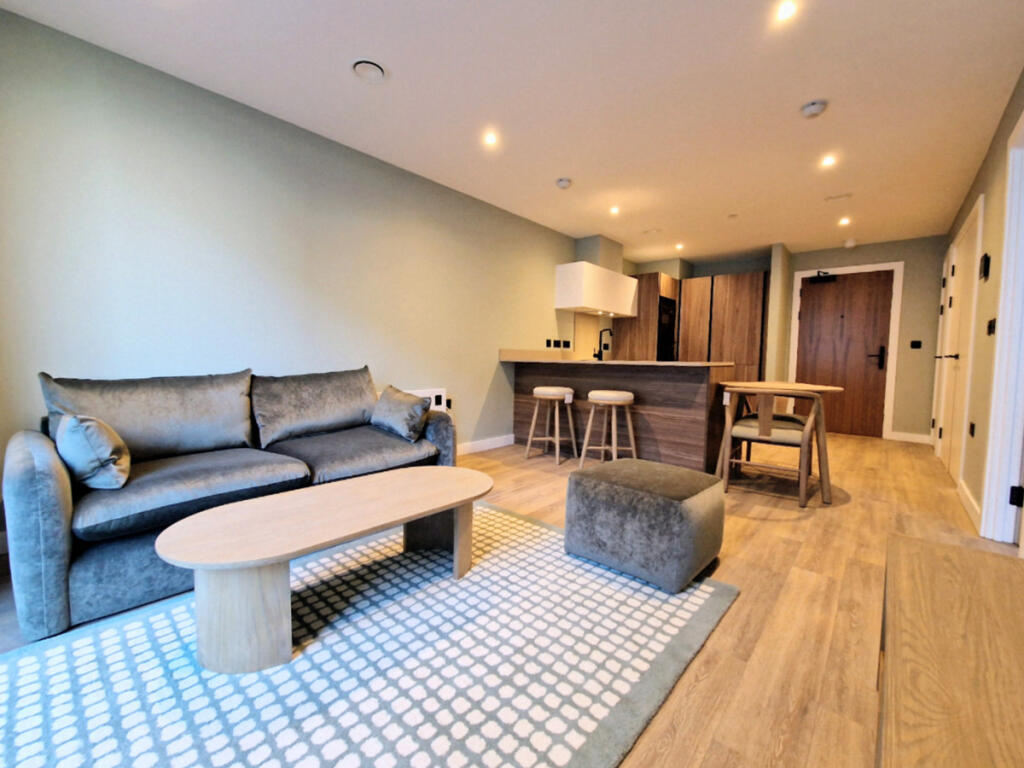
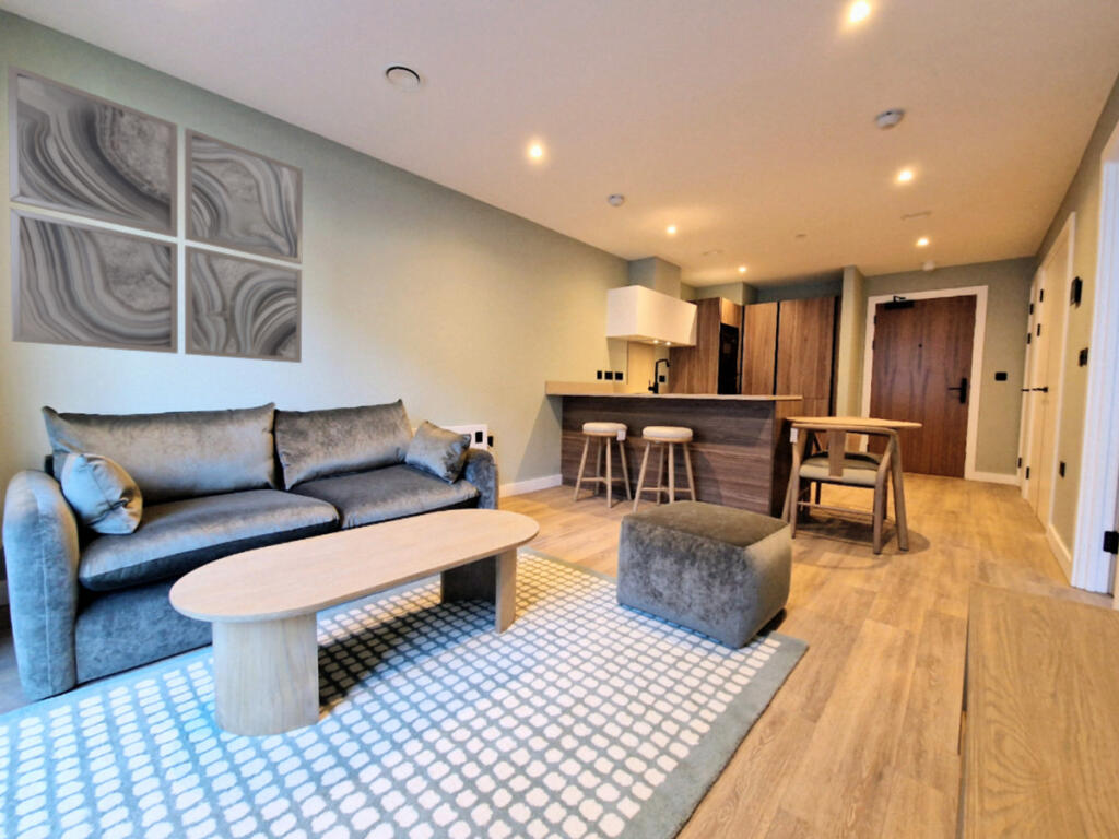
+ wall art [7,62,304,364]
